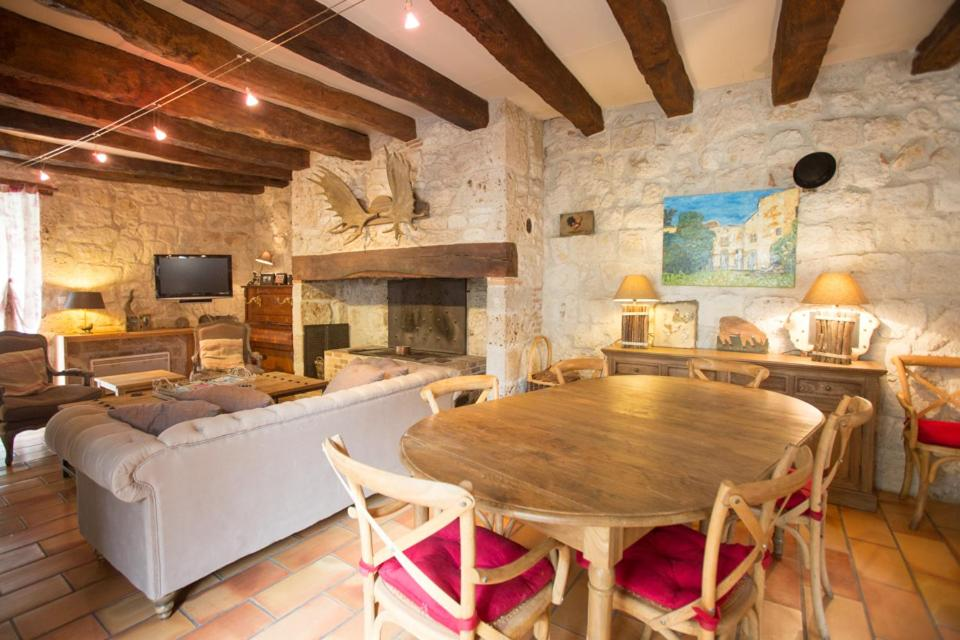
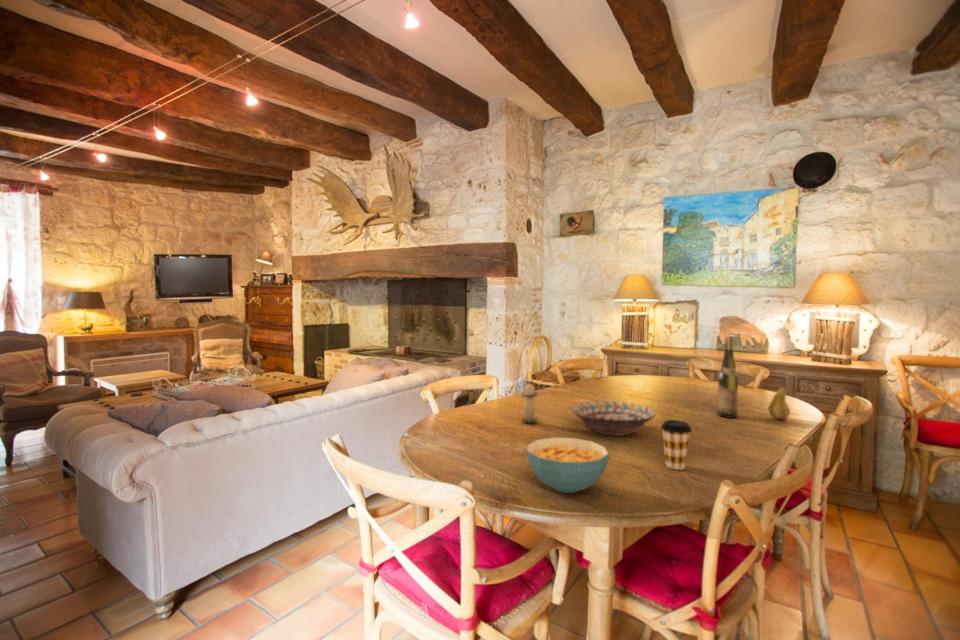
+ coffee cup [660,419,693,471]
+ candle [520,380,539,424]
+ wine bottle [717,336,739,419]
+ fruit [767,386,791,421]
+ decorative bowl [570,400,657,437]
+ cereal bowl [526,437,610,494]
